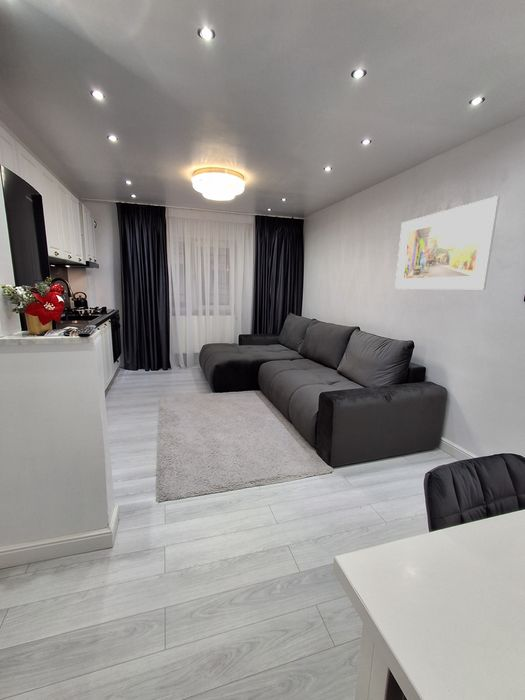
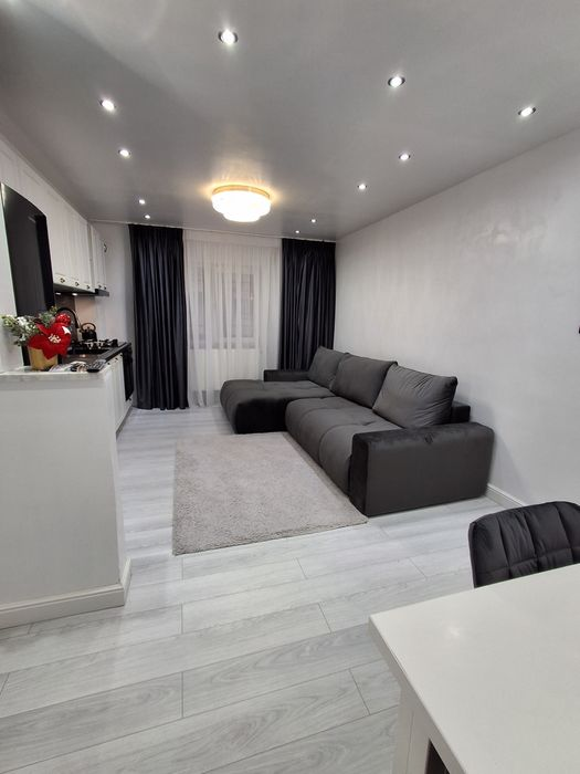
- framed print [394,195,501,290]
